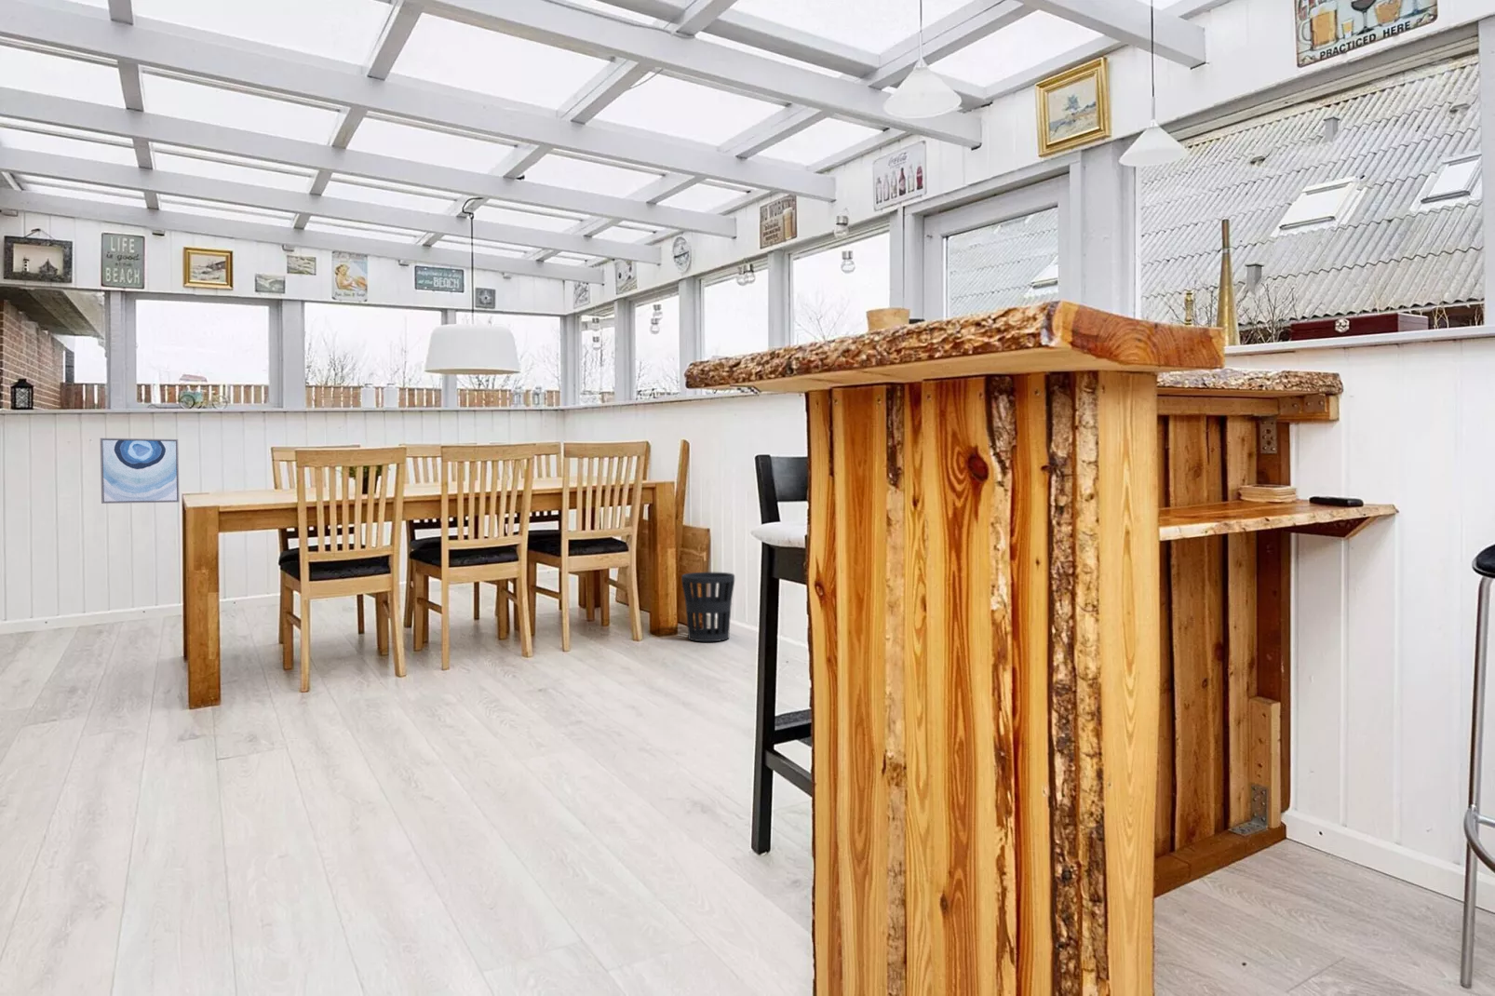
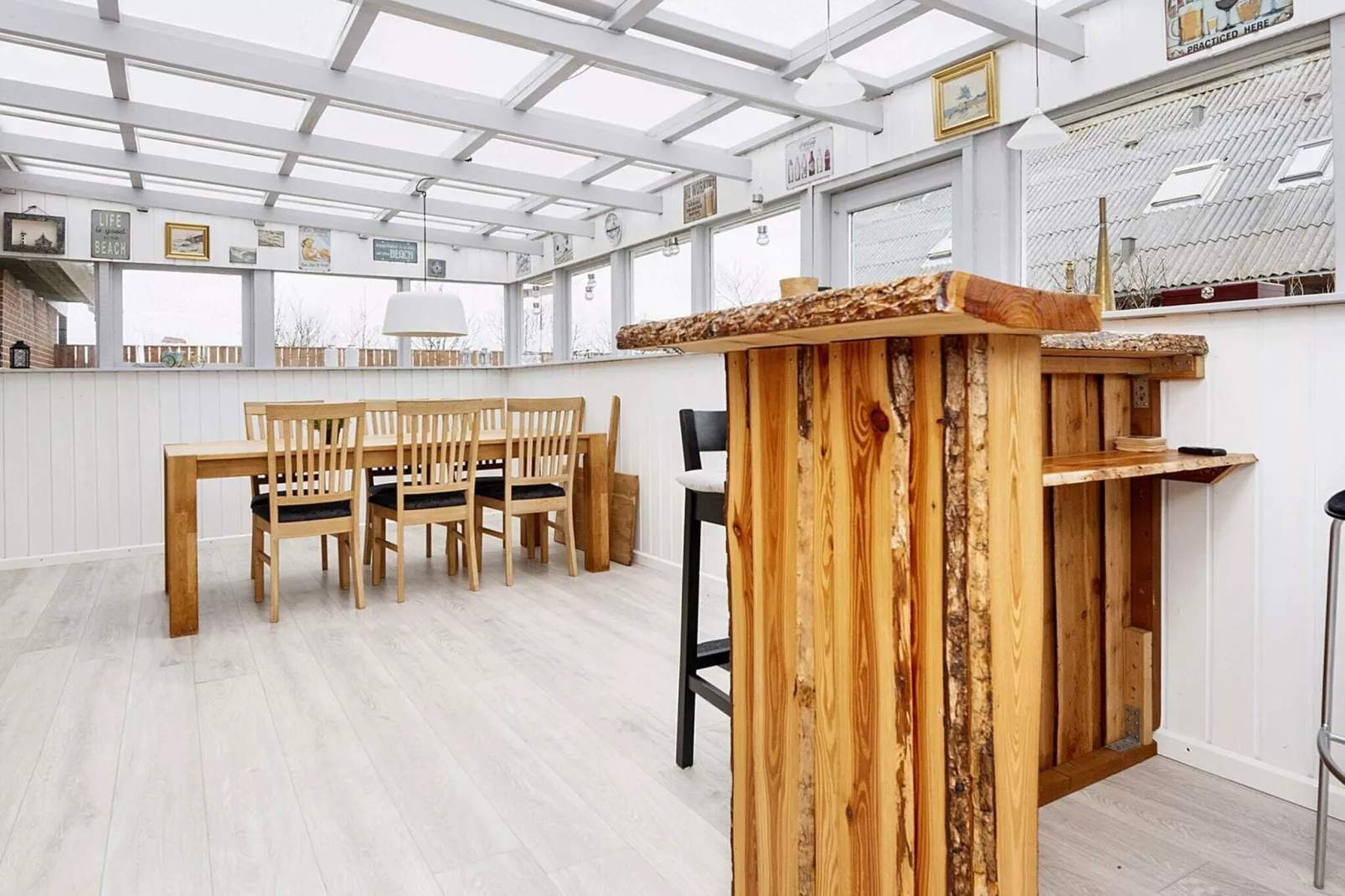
- wastebasket [680,571,736,643]
- wall art [100,438,180,505]
